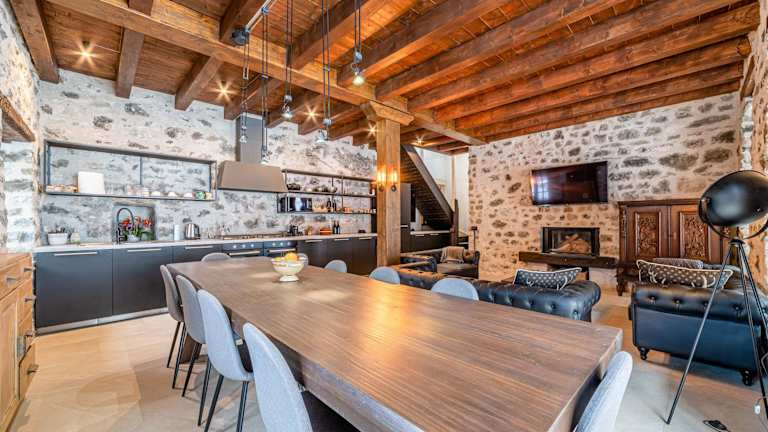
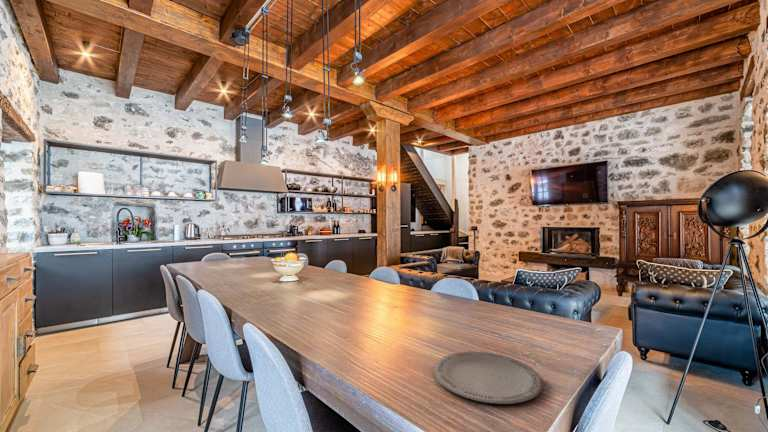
+ plate [433,351,543,405]
